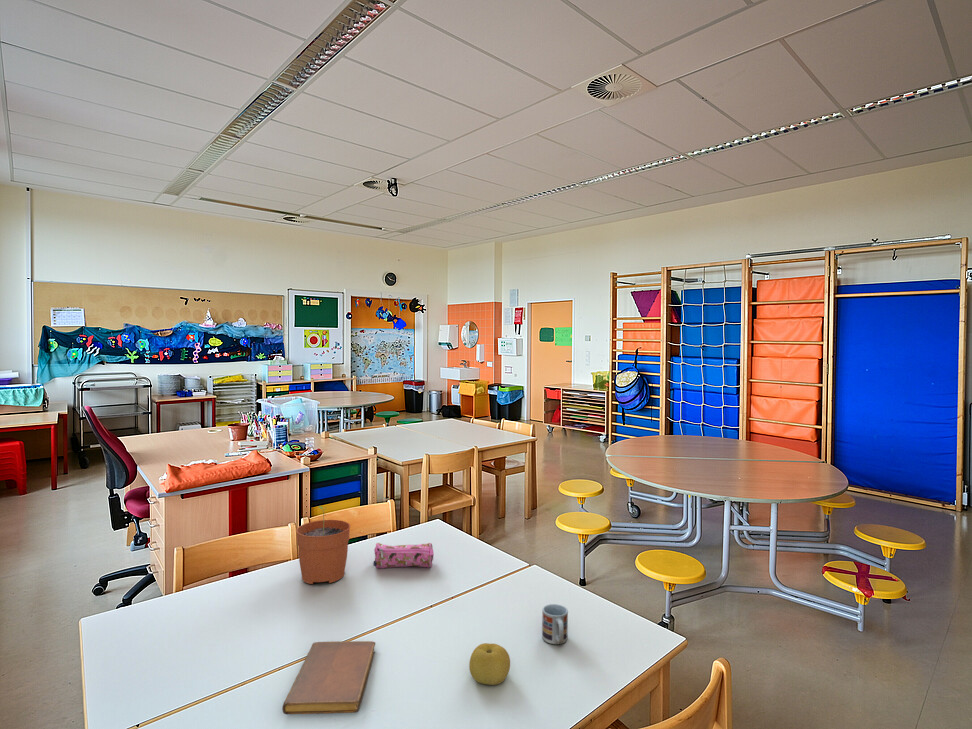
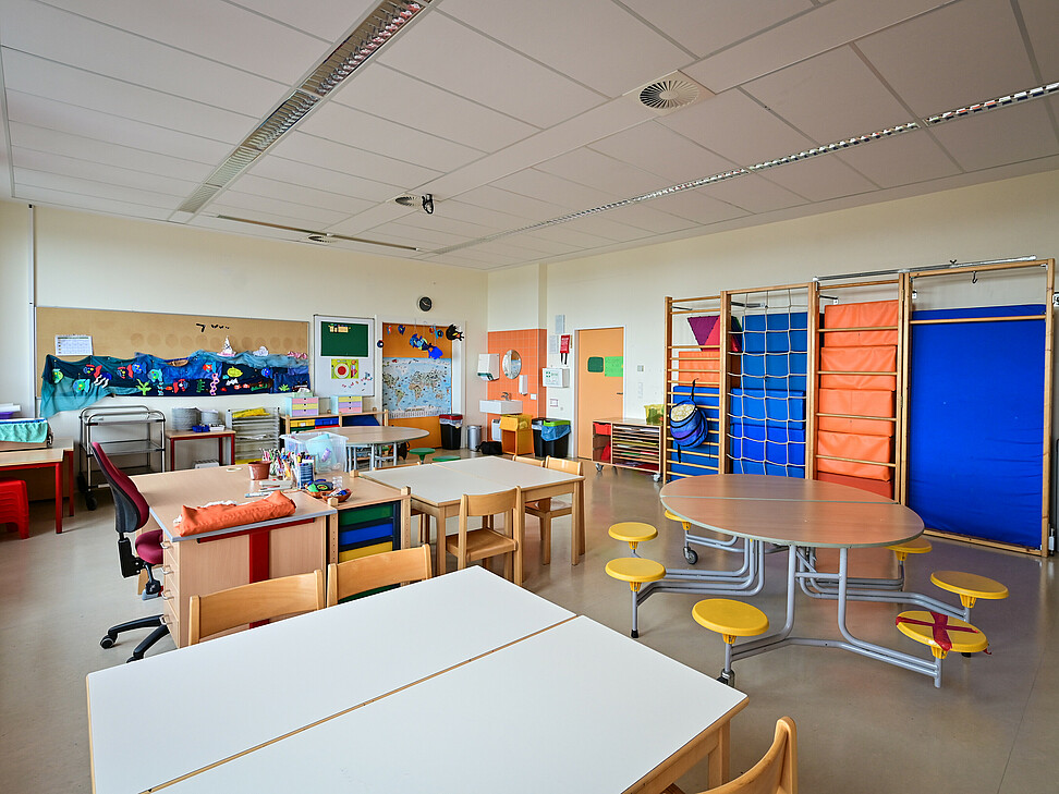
- pencil case [372,542,435,569]
- plant pot [295,505,351,585]
- cup [541,603,569,645]
- notebook [281,640,376,715]
- fruit [468,642,511,686]
